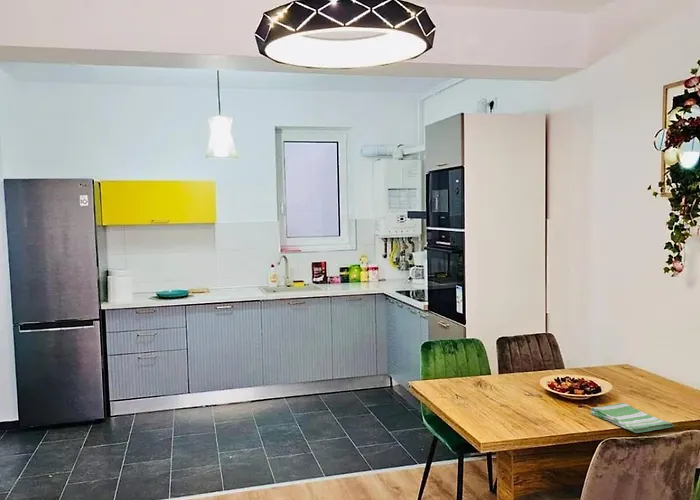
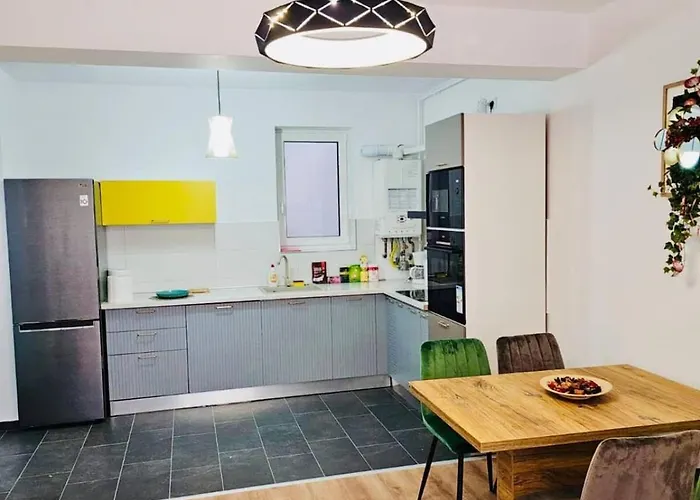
- dish towel [589,402,674,434]
